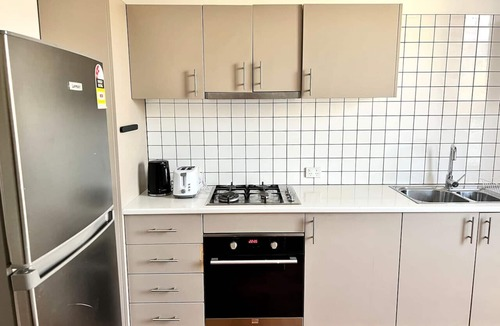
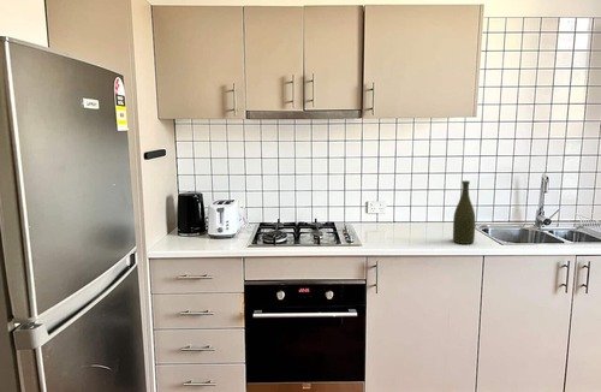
+ bottle [452,179,476,245]
